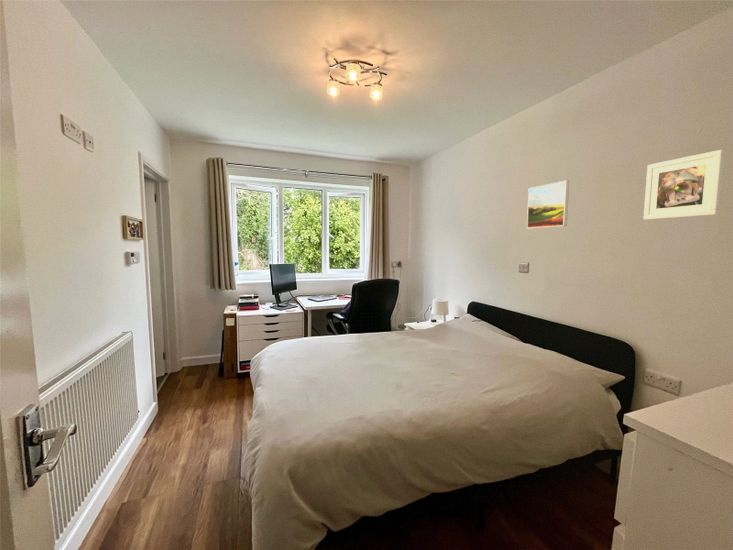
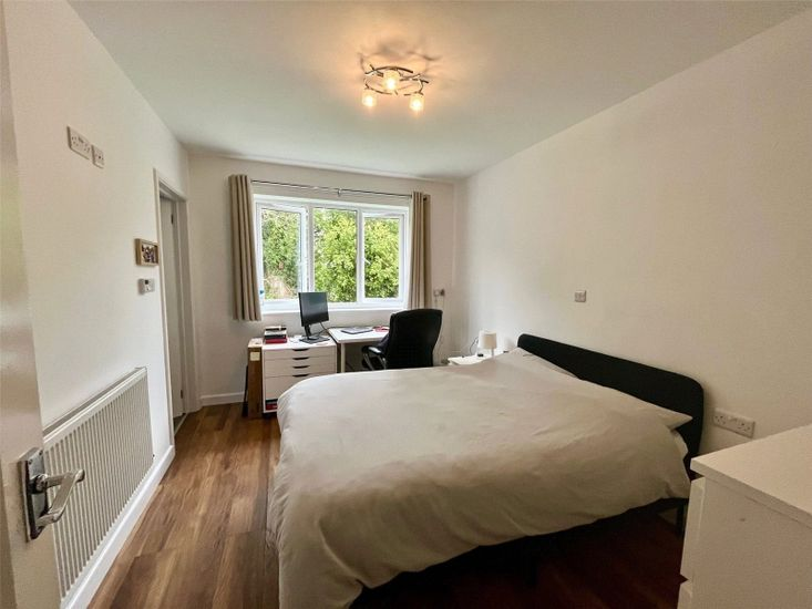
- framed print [642,149,725,221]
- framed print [526,179,570,229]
